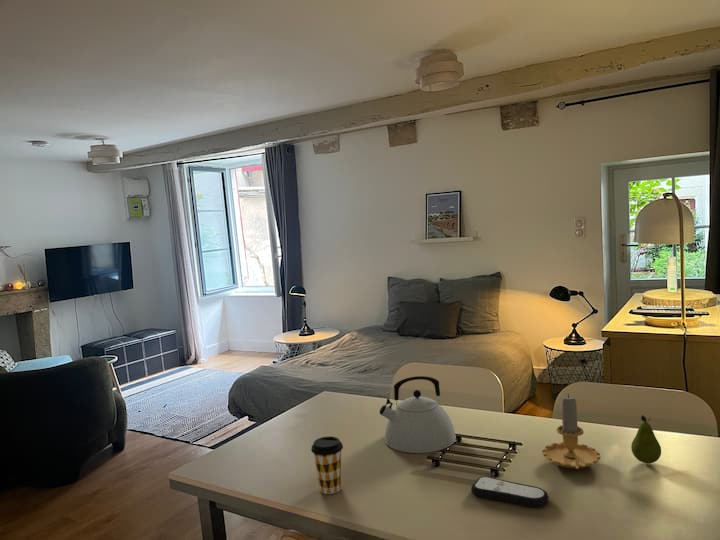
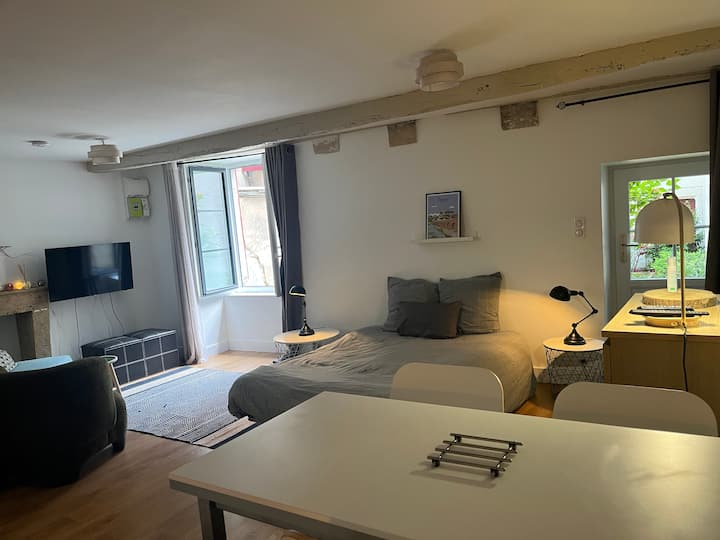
- coffee cup [310,436,344,495]
- remote control [470,475,549,508]
- fruit [630,414,662,464]
- candle [541,392,602,470]
- kettle [379,375,457,454]
